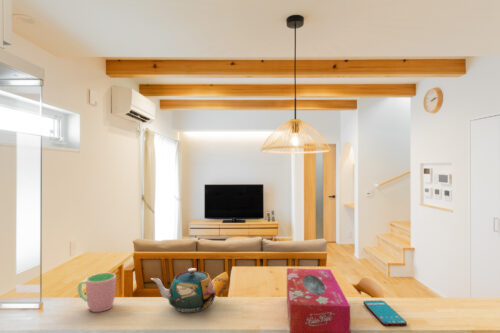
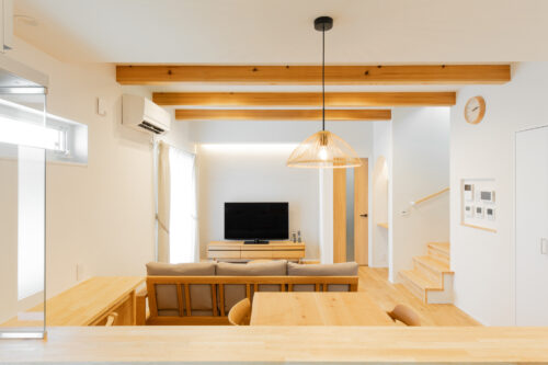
- tissue box [286,267,351,333]
- smartphone [363,299,408,327]
- teapot [150,267,228,314]
- cup [76,272,117,313]
